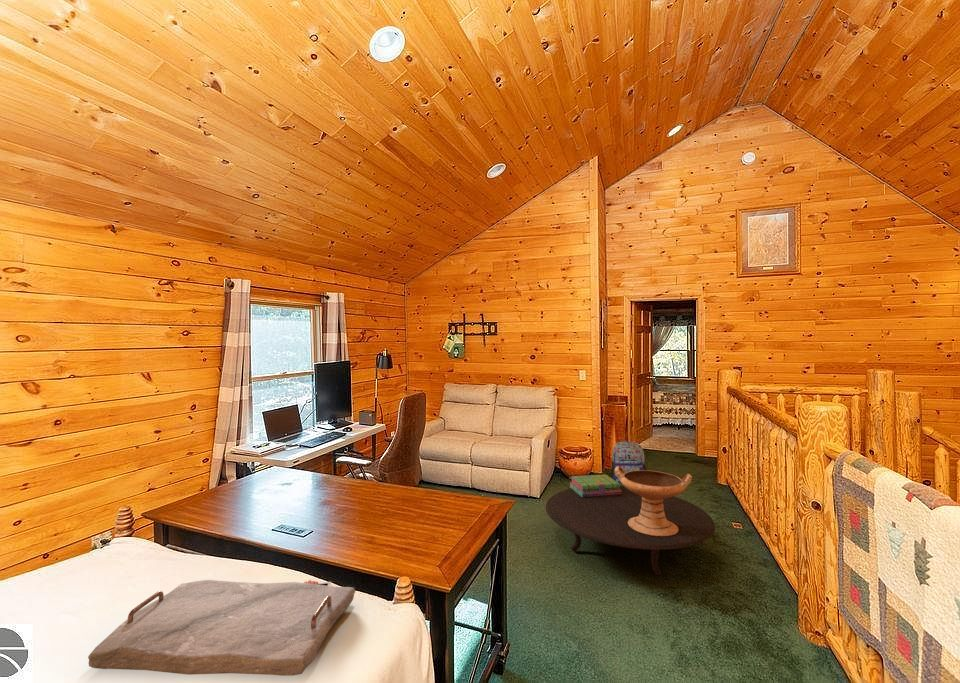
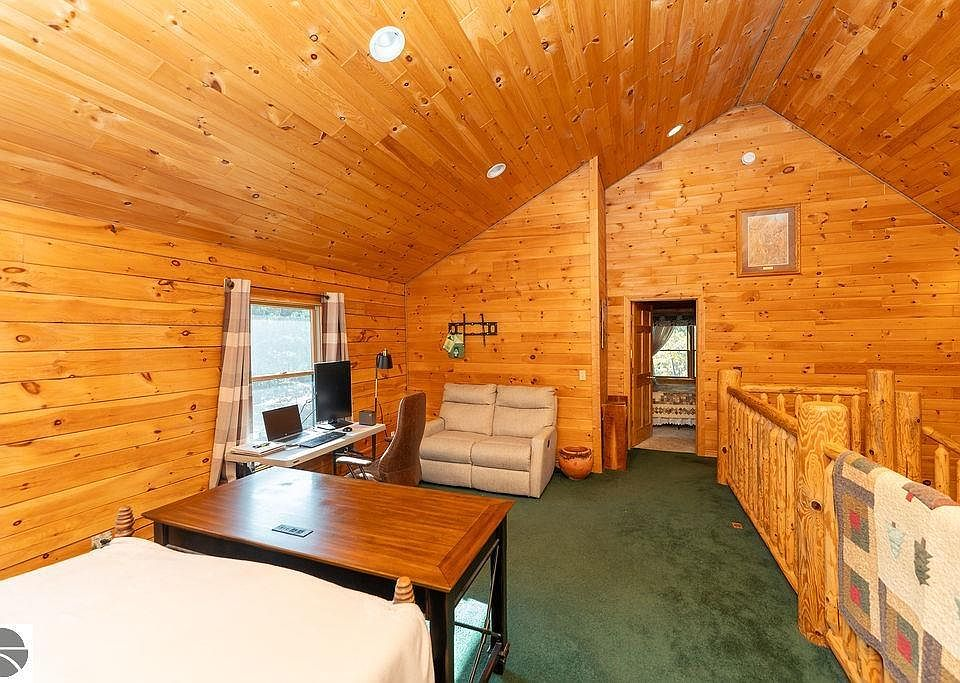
- table [545,485,716,576]
- backpack [611,440,647,483]
- decorative bowl [615,466,693,536]
- stack of books [568,474,622,497]
- serving tray [87,579,356,677]
